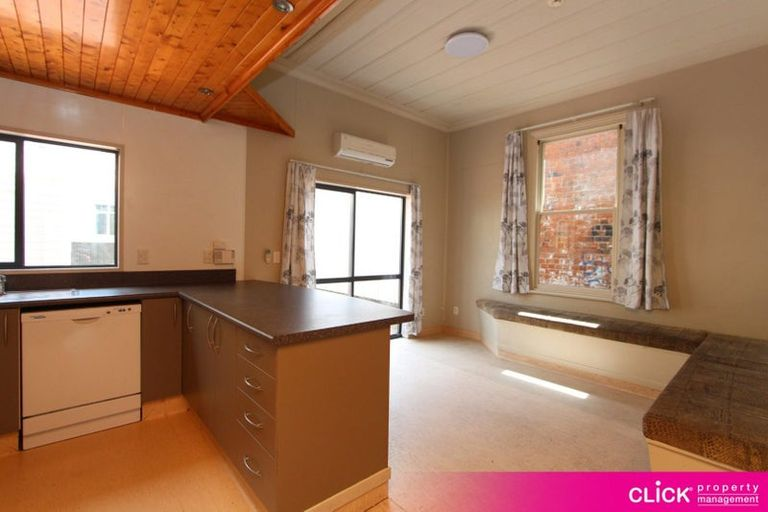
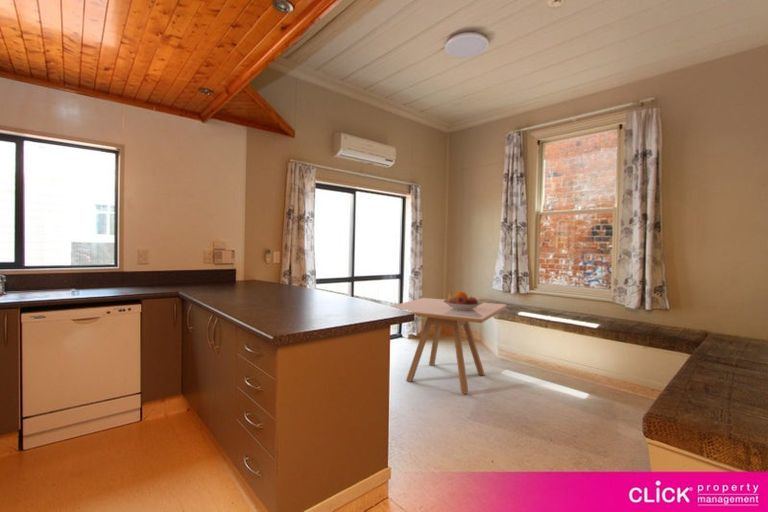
+ dining table [390,297,507,395]
+ fruit bowl [443,291,484,310]
